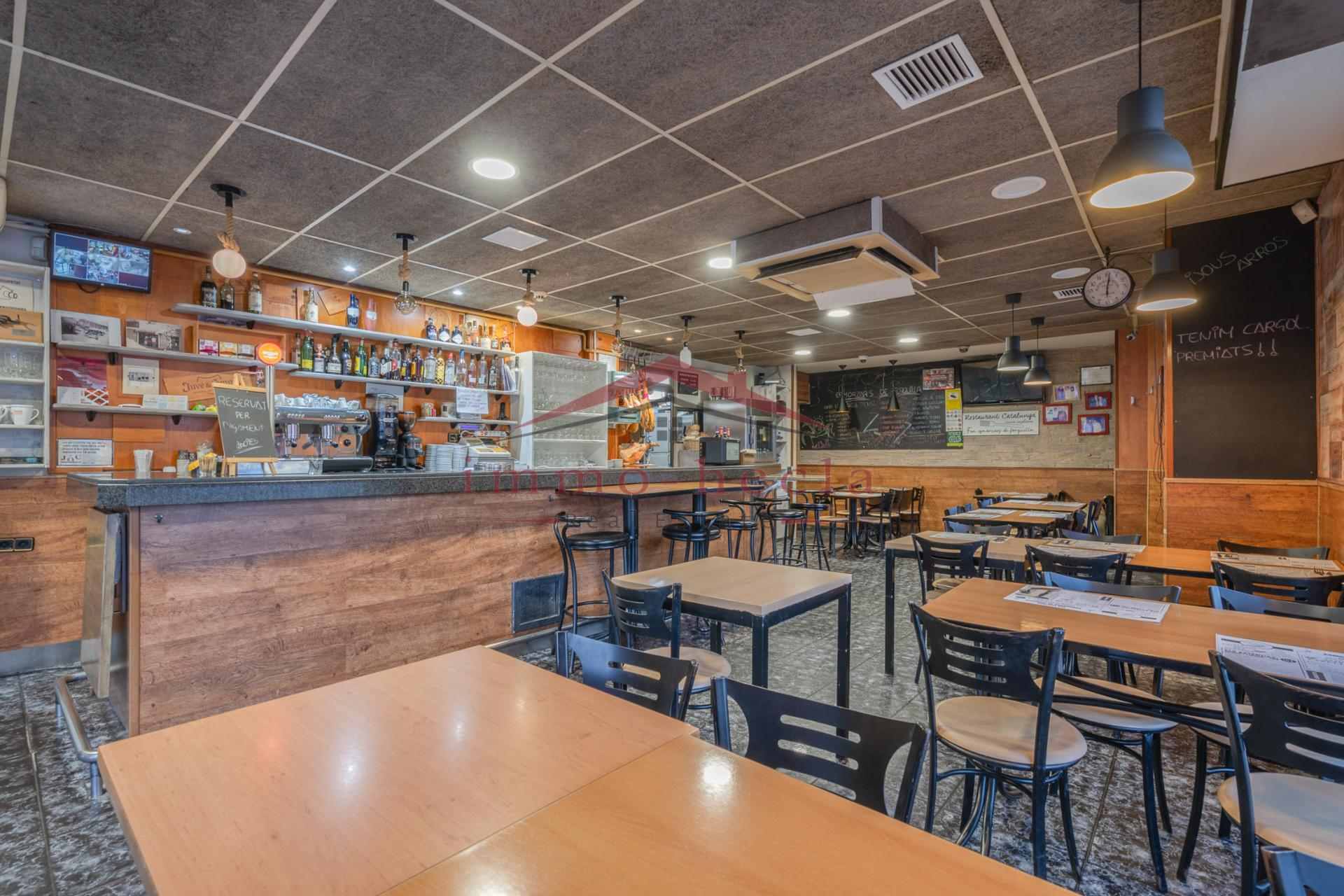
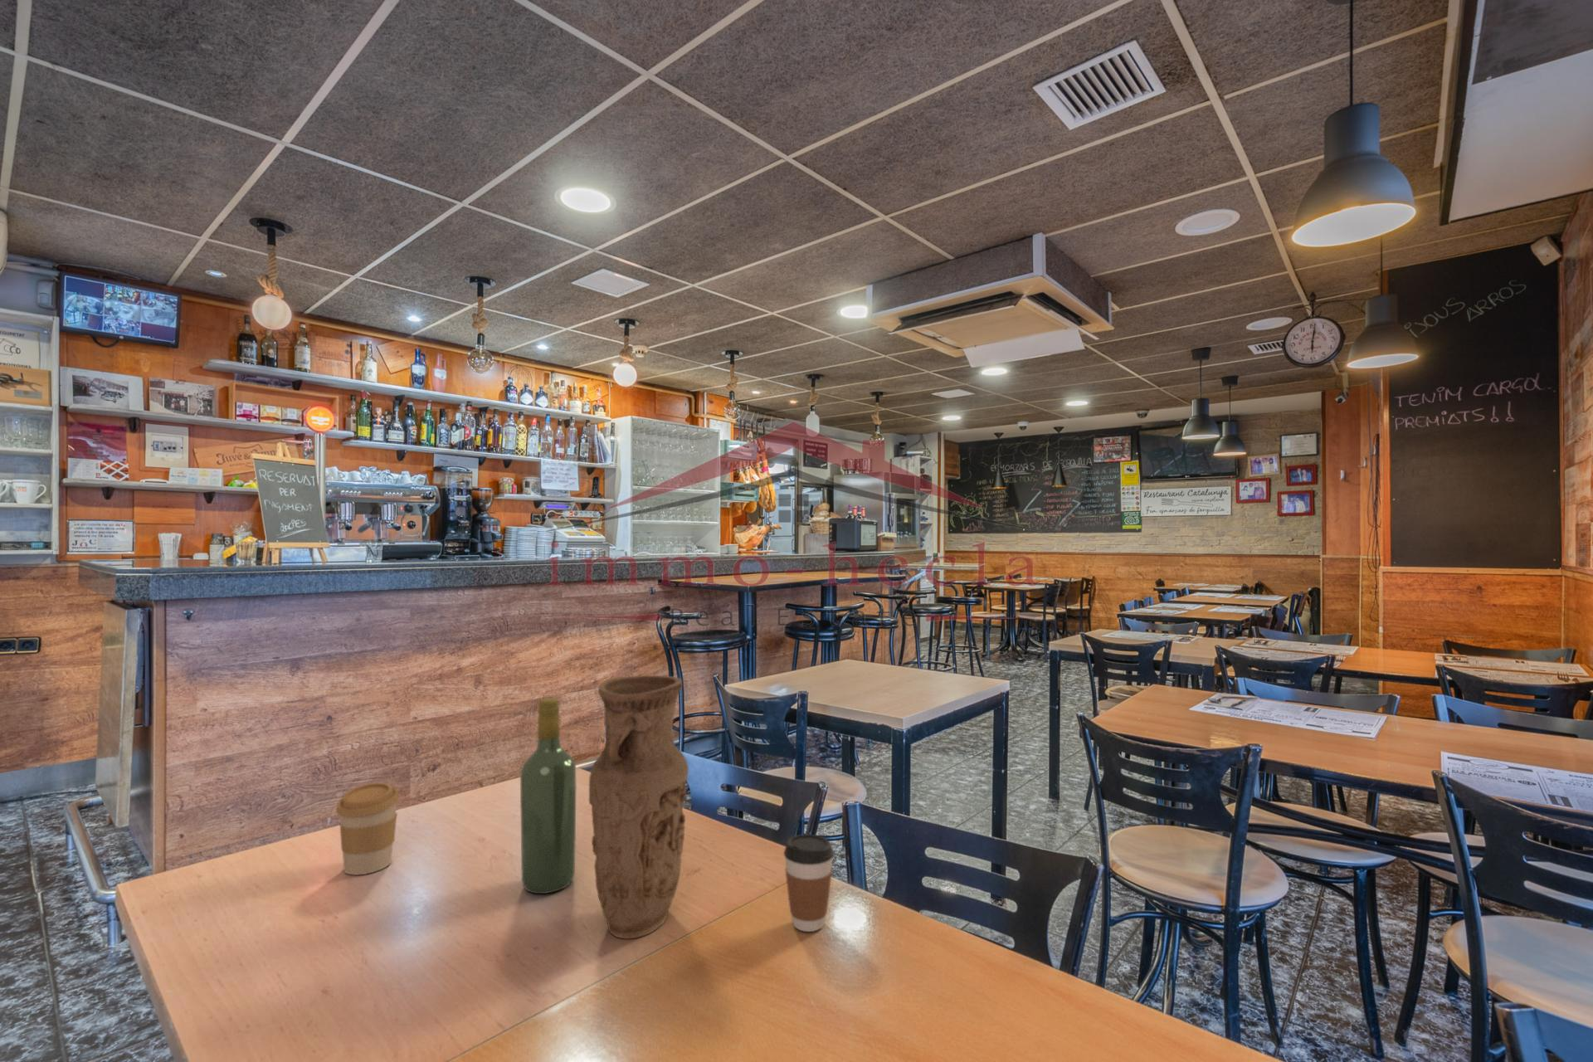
+ coffee cup [335,781,401,876]
+ coffee cup [783,833,834,933]
+ wine bottle [519,697,576,895]
+ vase [588,674,690,939]
